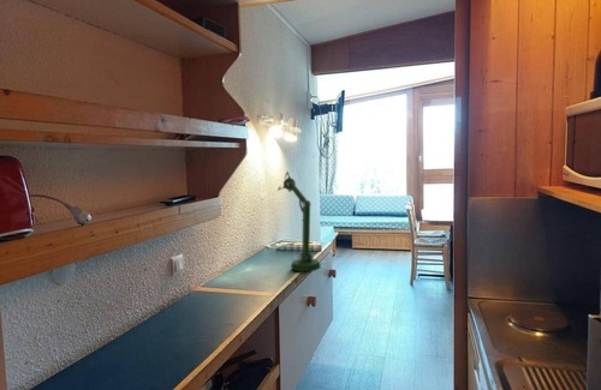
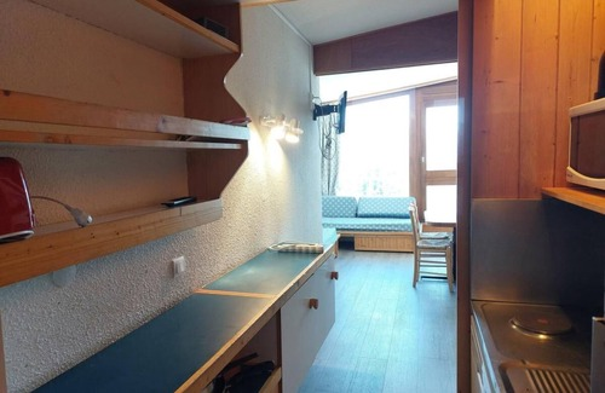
- desk lamp [276,170,322,272]
